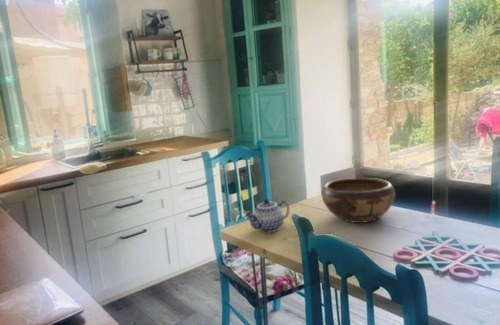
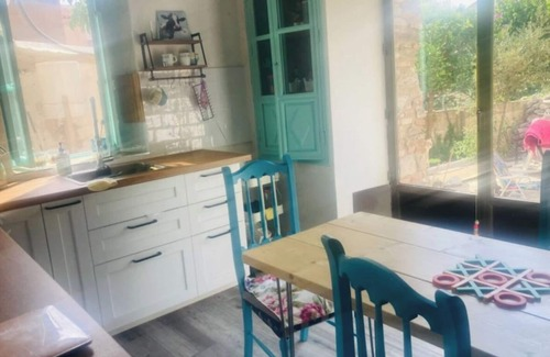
- decorative bowl [320,177,396,224]
- teapot [245,198,290,233]
